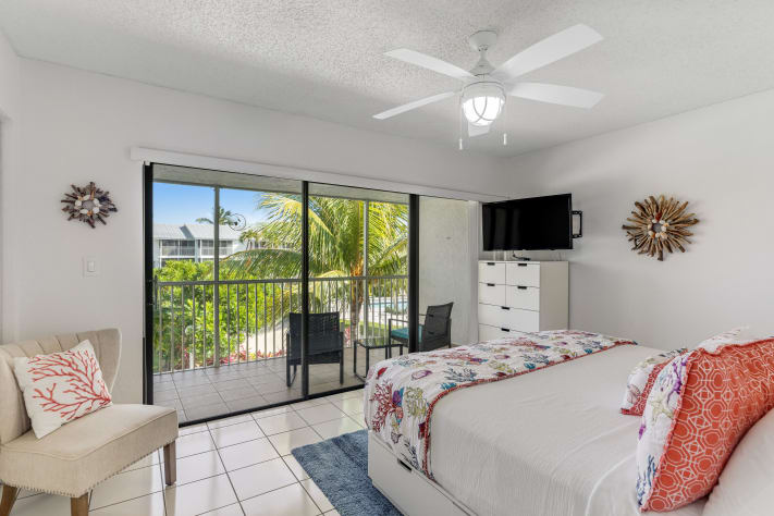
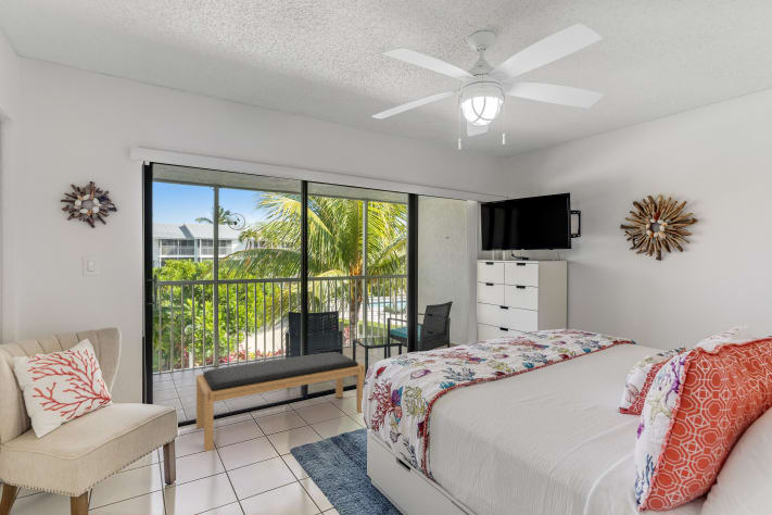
+ bench [195,351,366,452]
